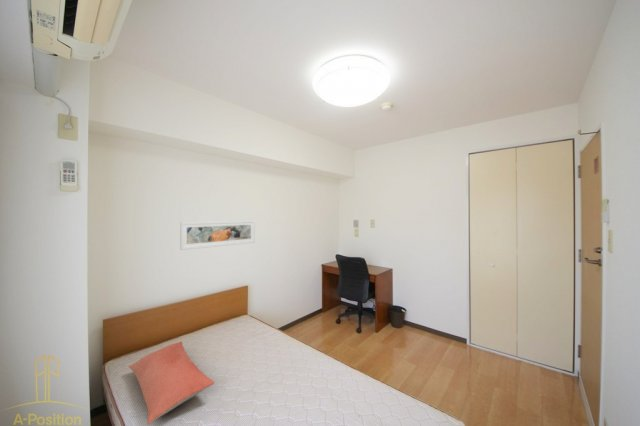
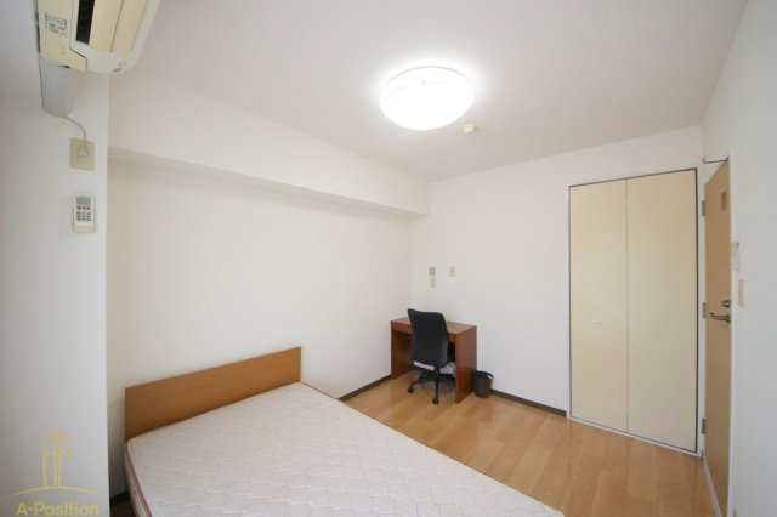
- pillow [128,340,215,426]
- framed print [179,219,256,251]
